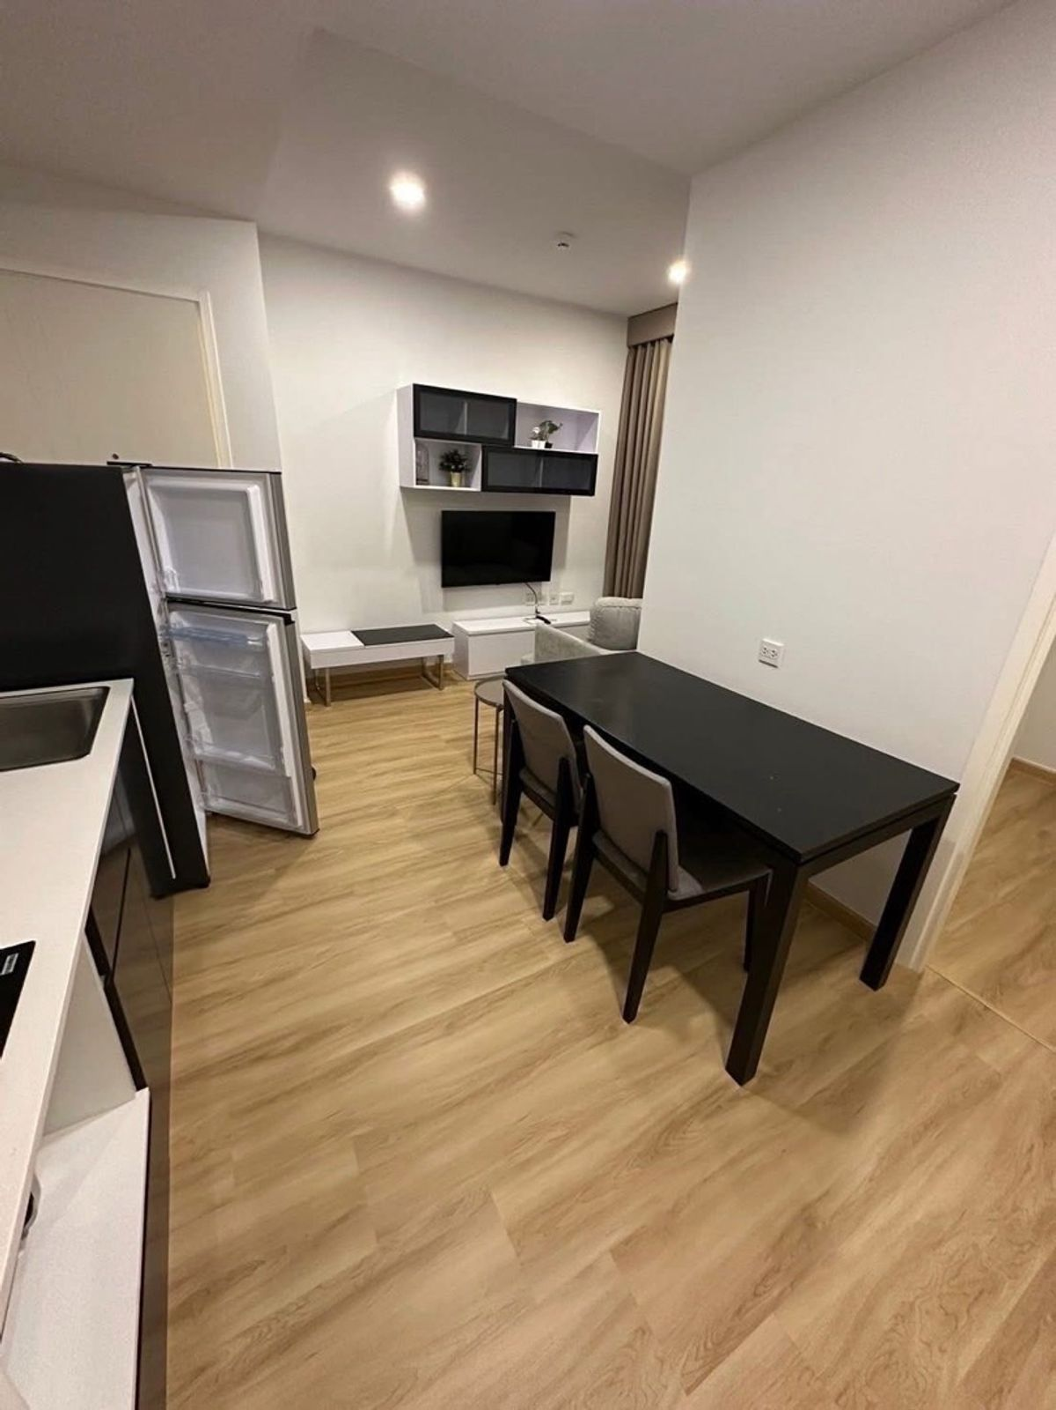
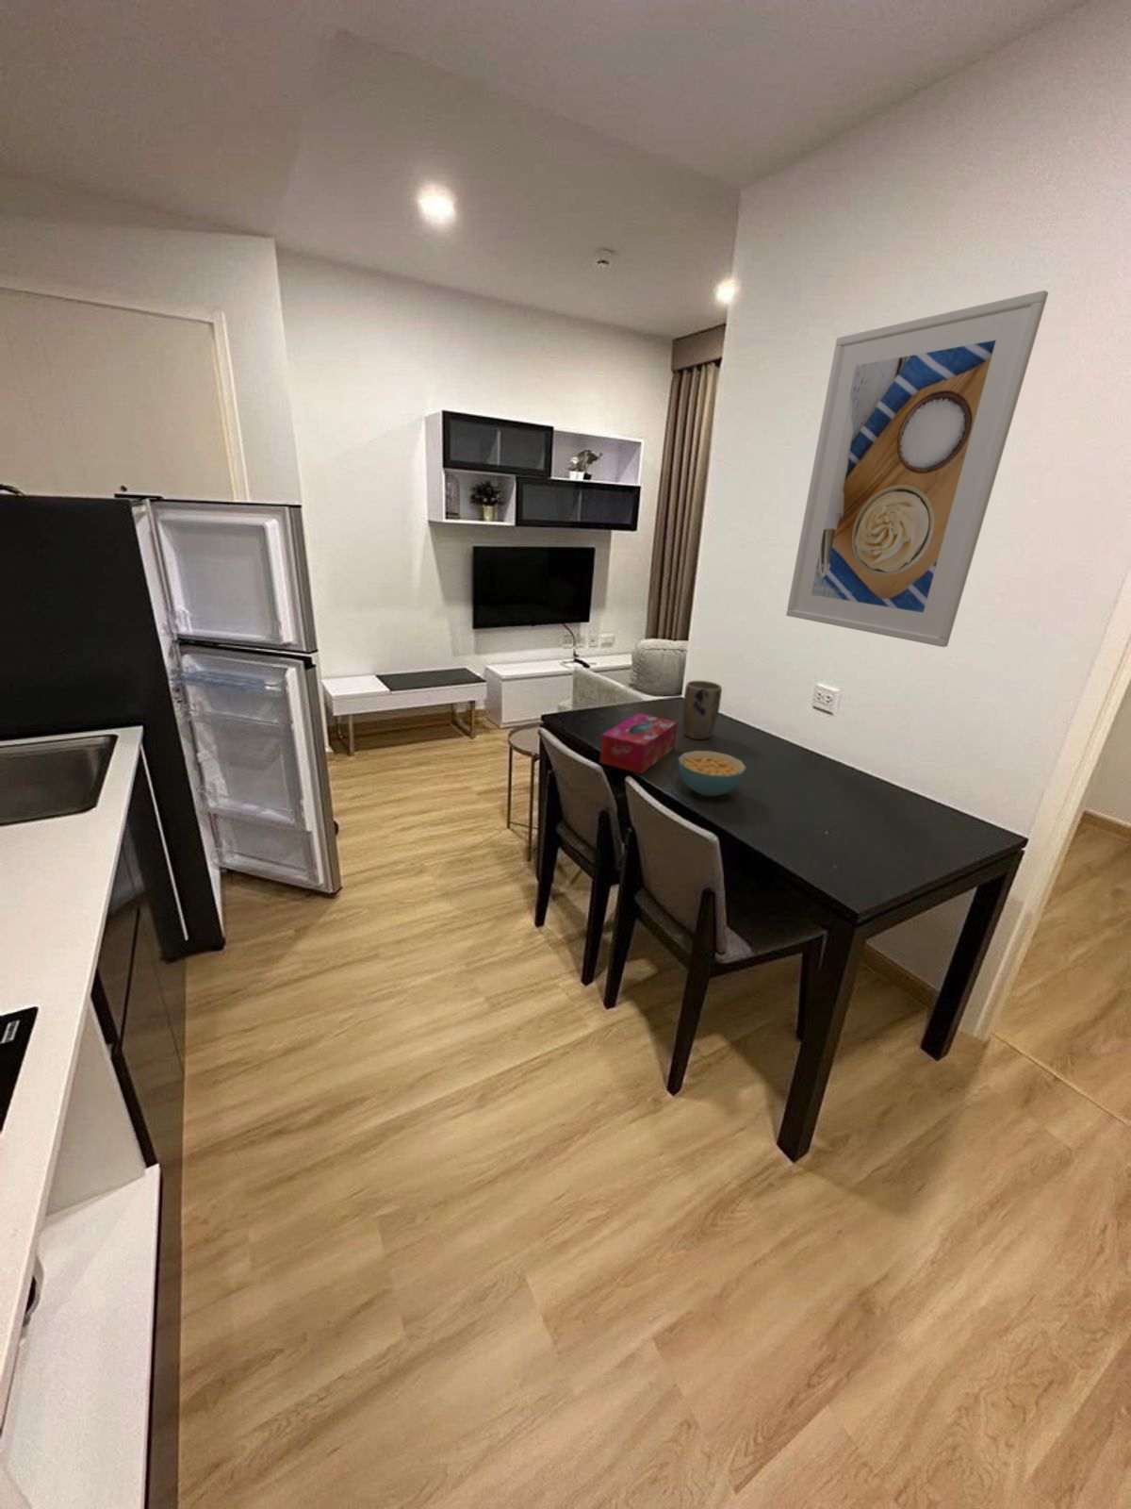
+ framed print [785,290,1049,648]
+ plant pot [682,680,722,740]
+ tissue box [599,712,678,775]
+ cereal bowl [677,750,747,797]
